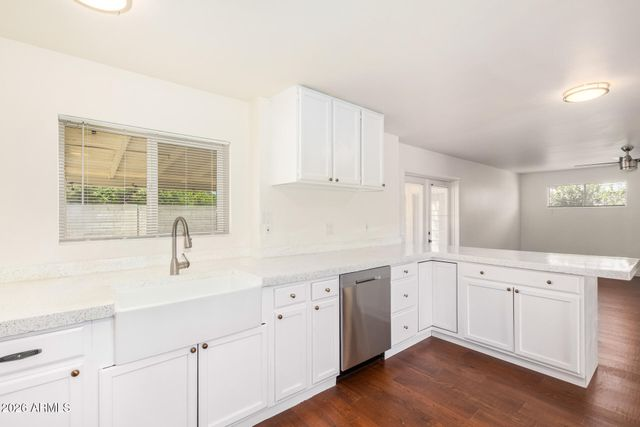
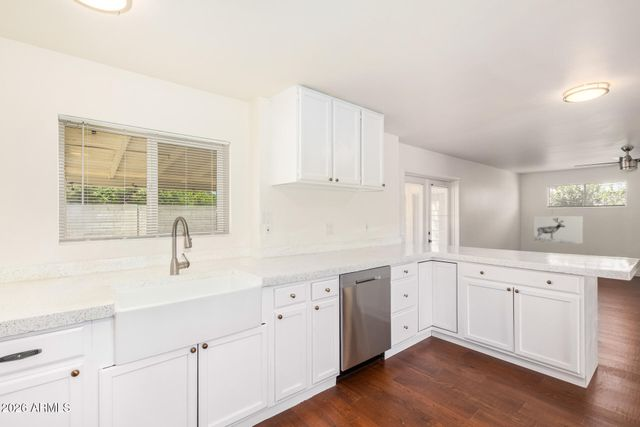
+ wall art [533,215,584,245]
